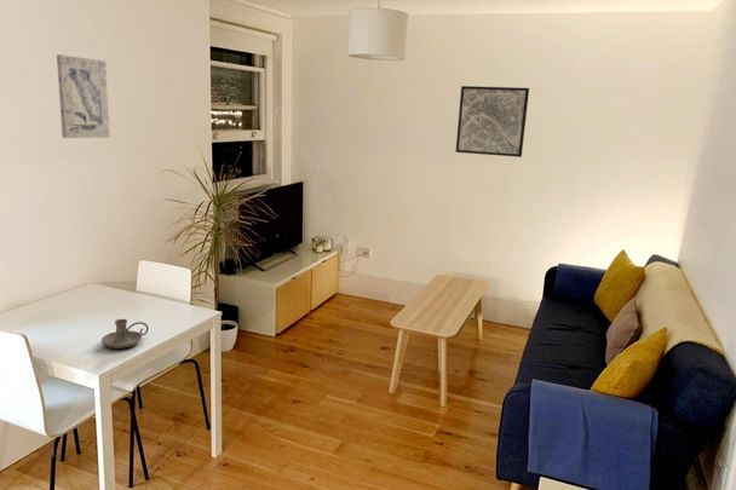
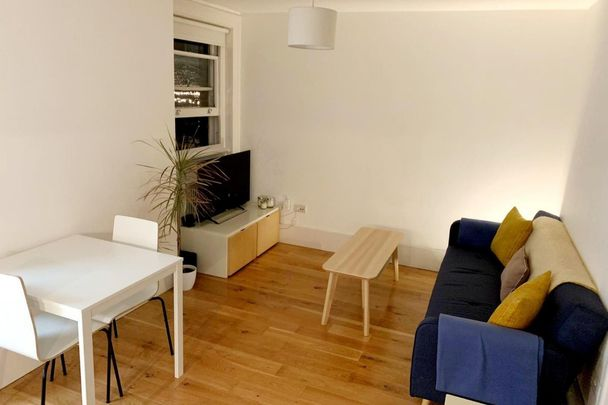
- wall art [56,53,111,139]
- candle holder [100,318,150,350]
- wall art [455,85,530,158]
